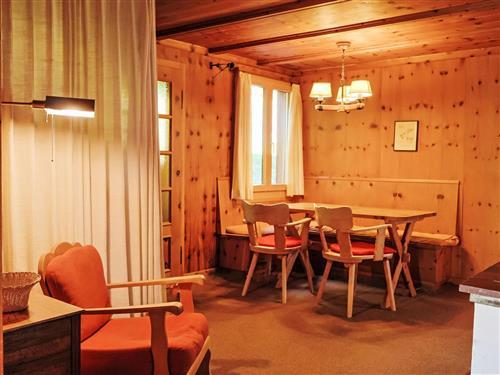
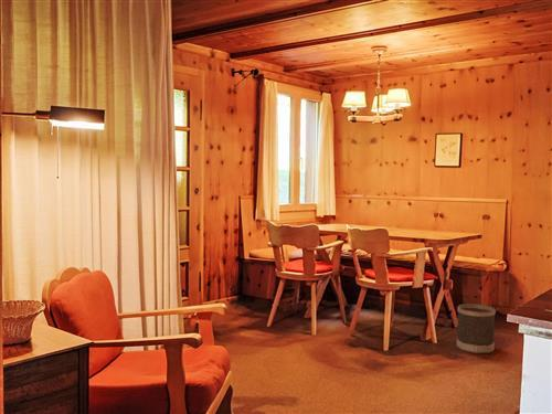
+ wastebasket [456,302,497,354]
